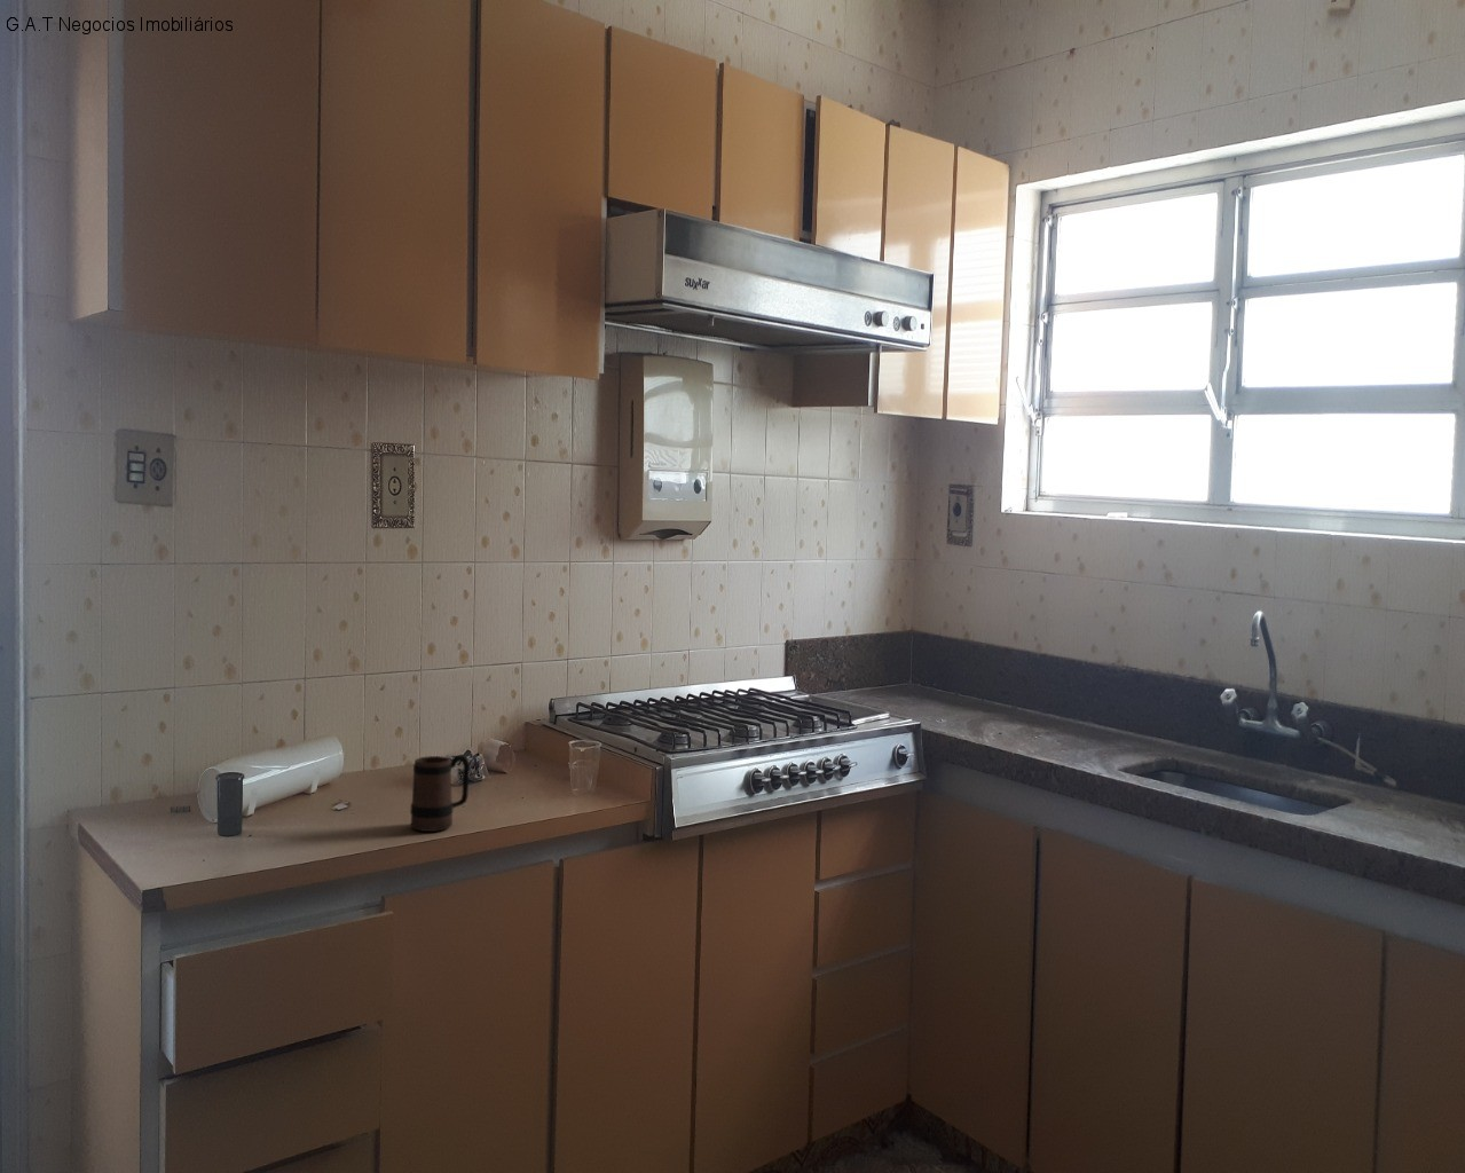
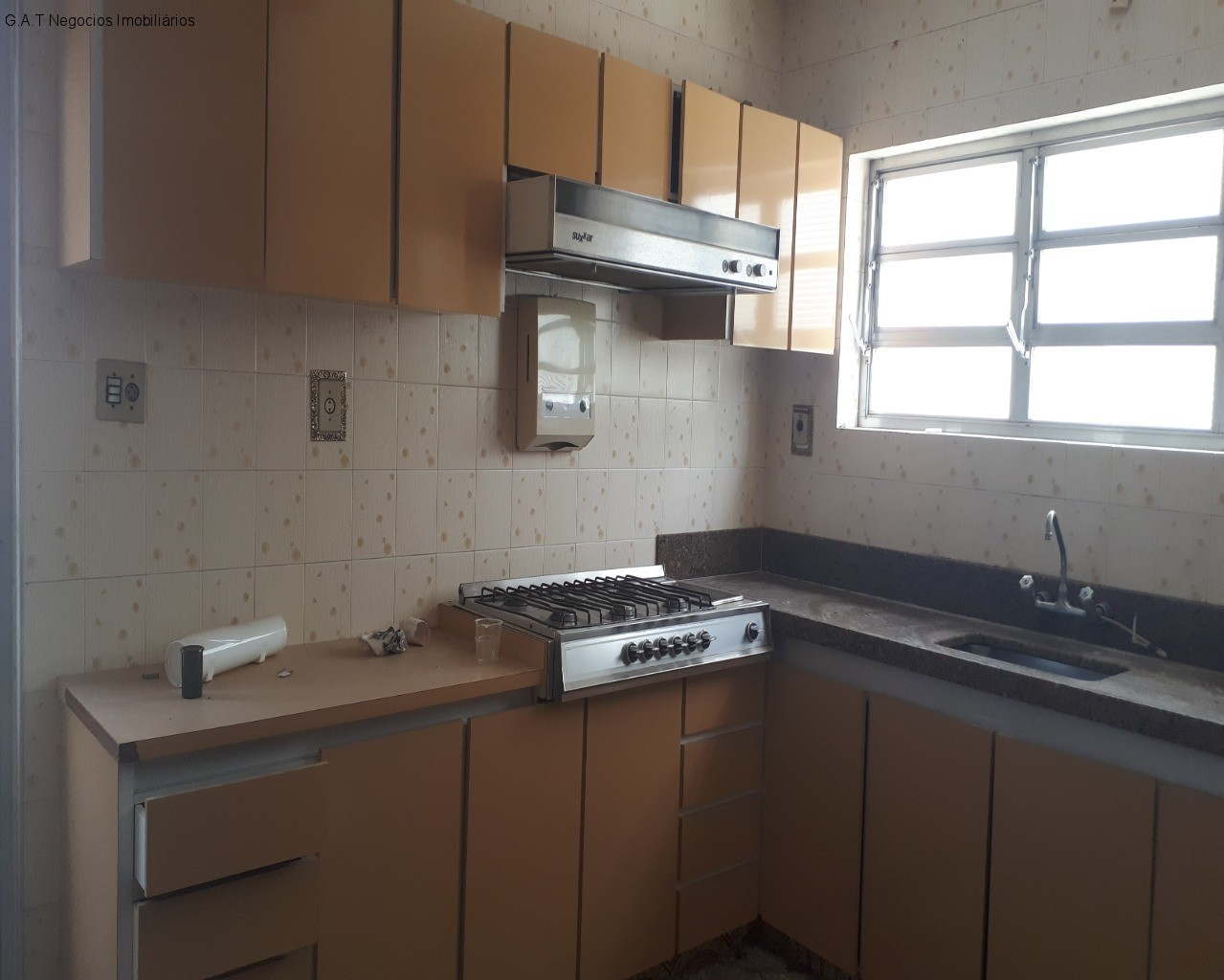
- mug [409,754,470,833]
